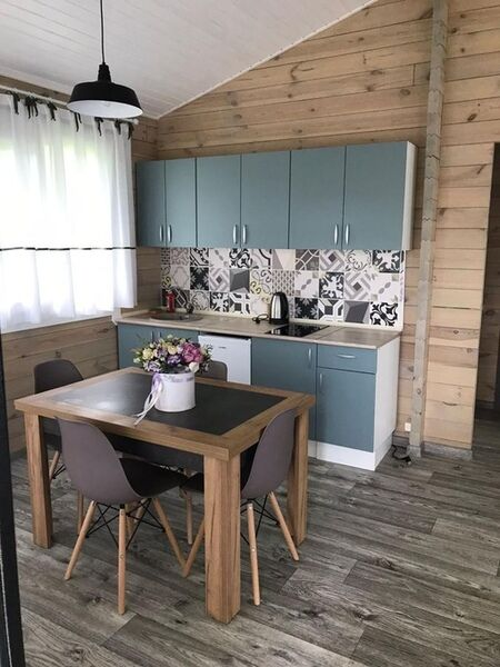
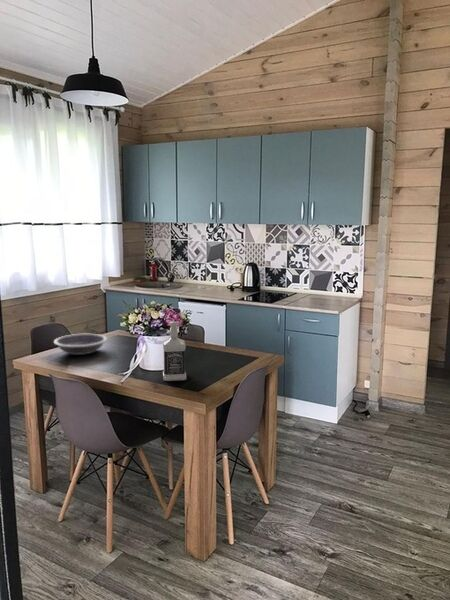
+ bowl [53,333,108,356]
+ bottle [162,321,187,382]
